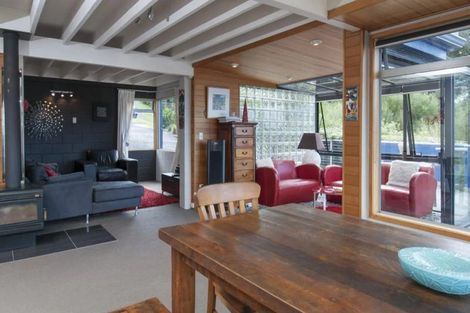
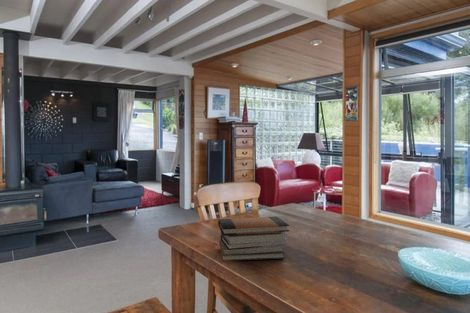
+ book stack [217,216,290,262]
